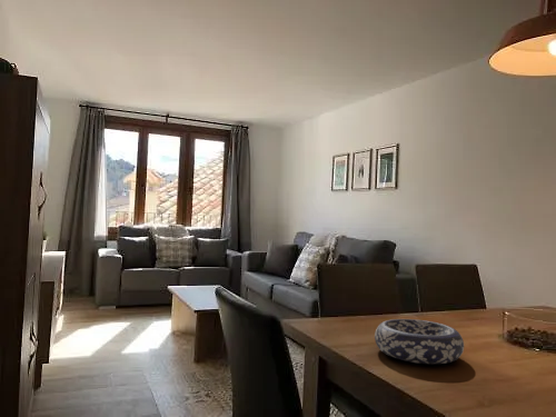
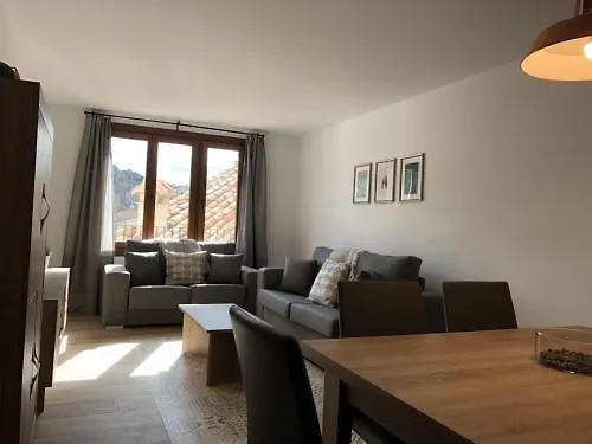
- decorative bowl [374,318,465,365]
